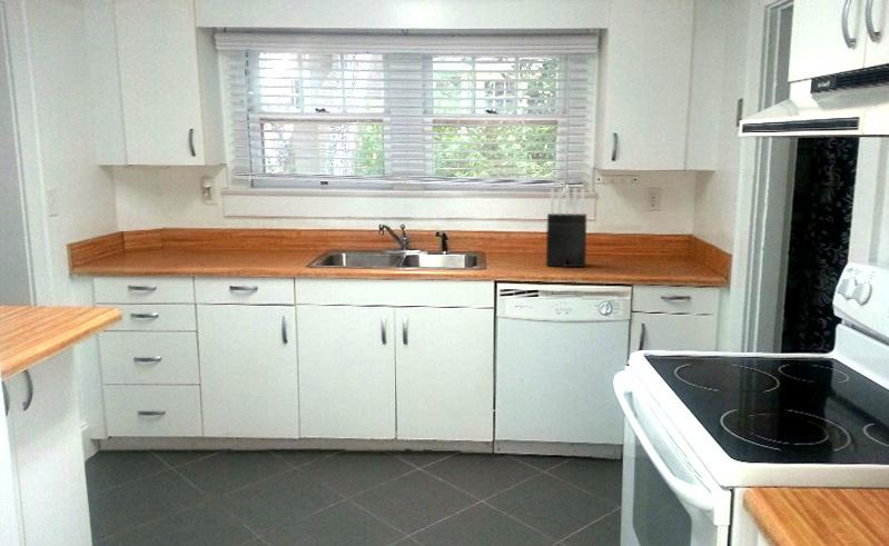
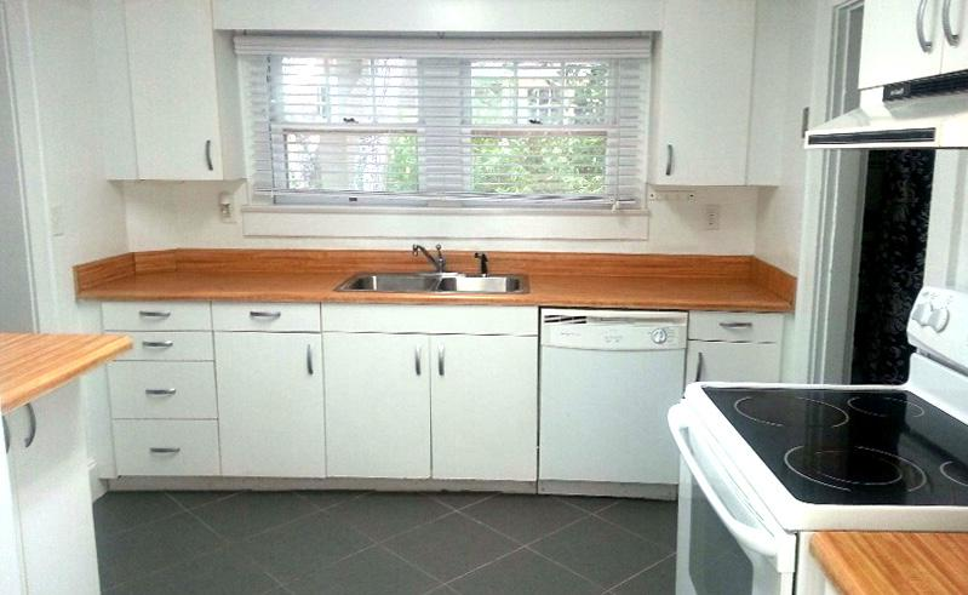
- knife block [545,188,587,268]
